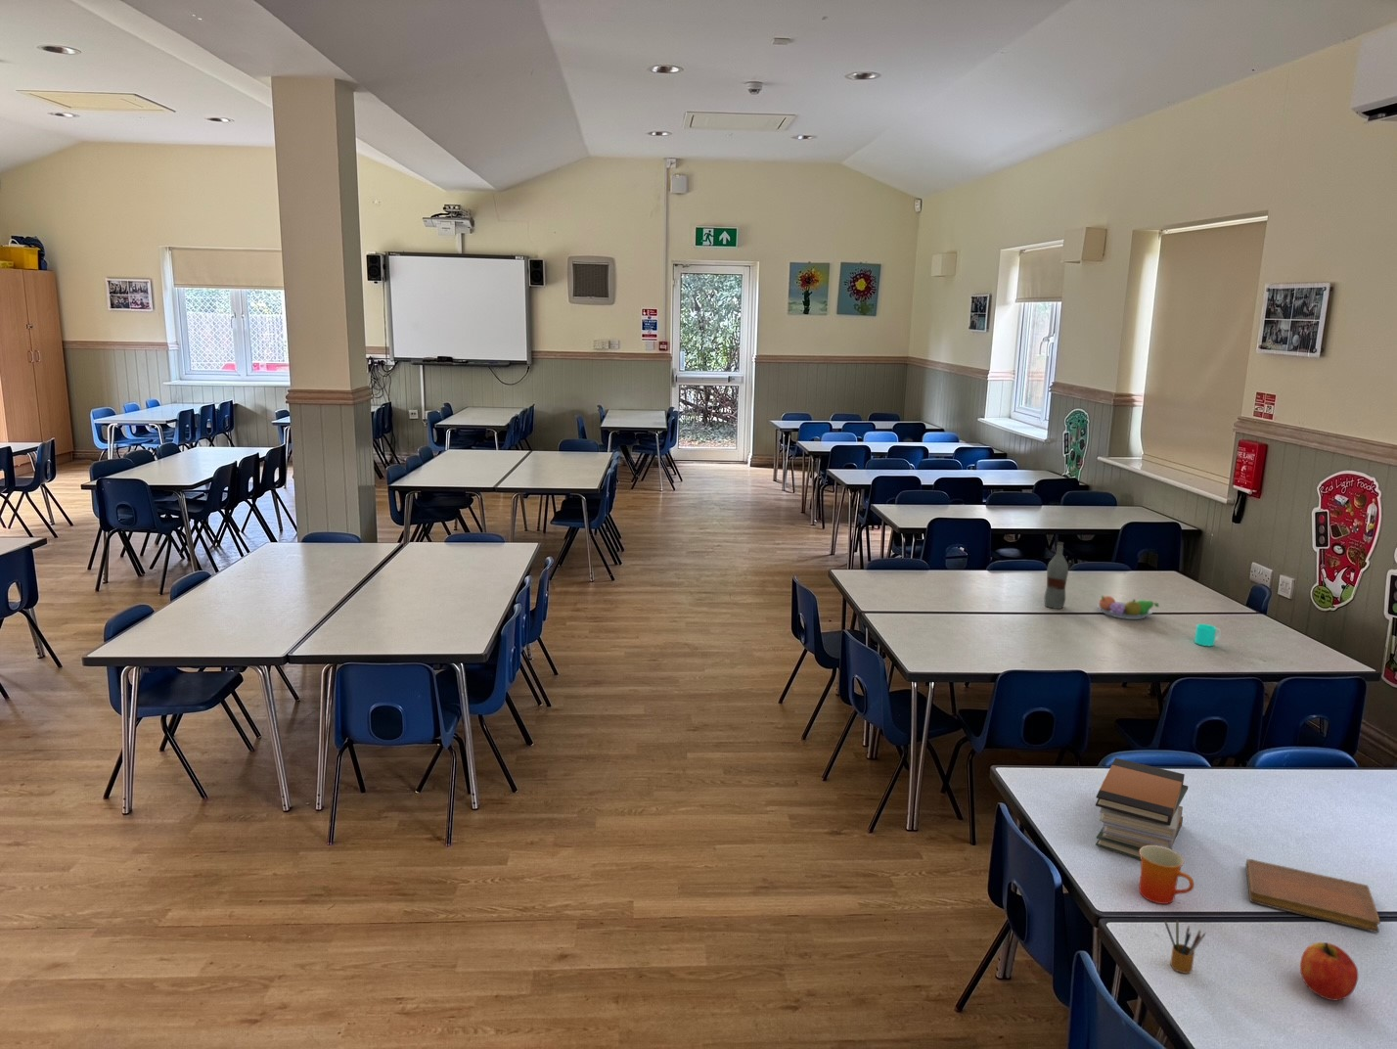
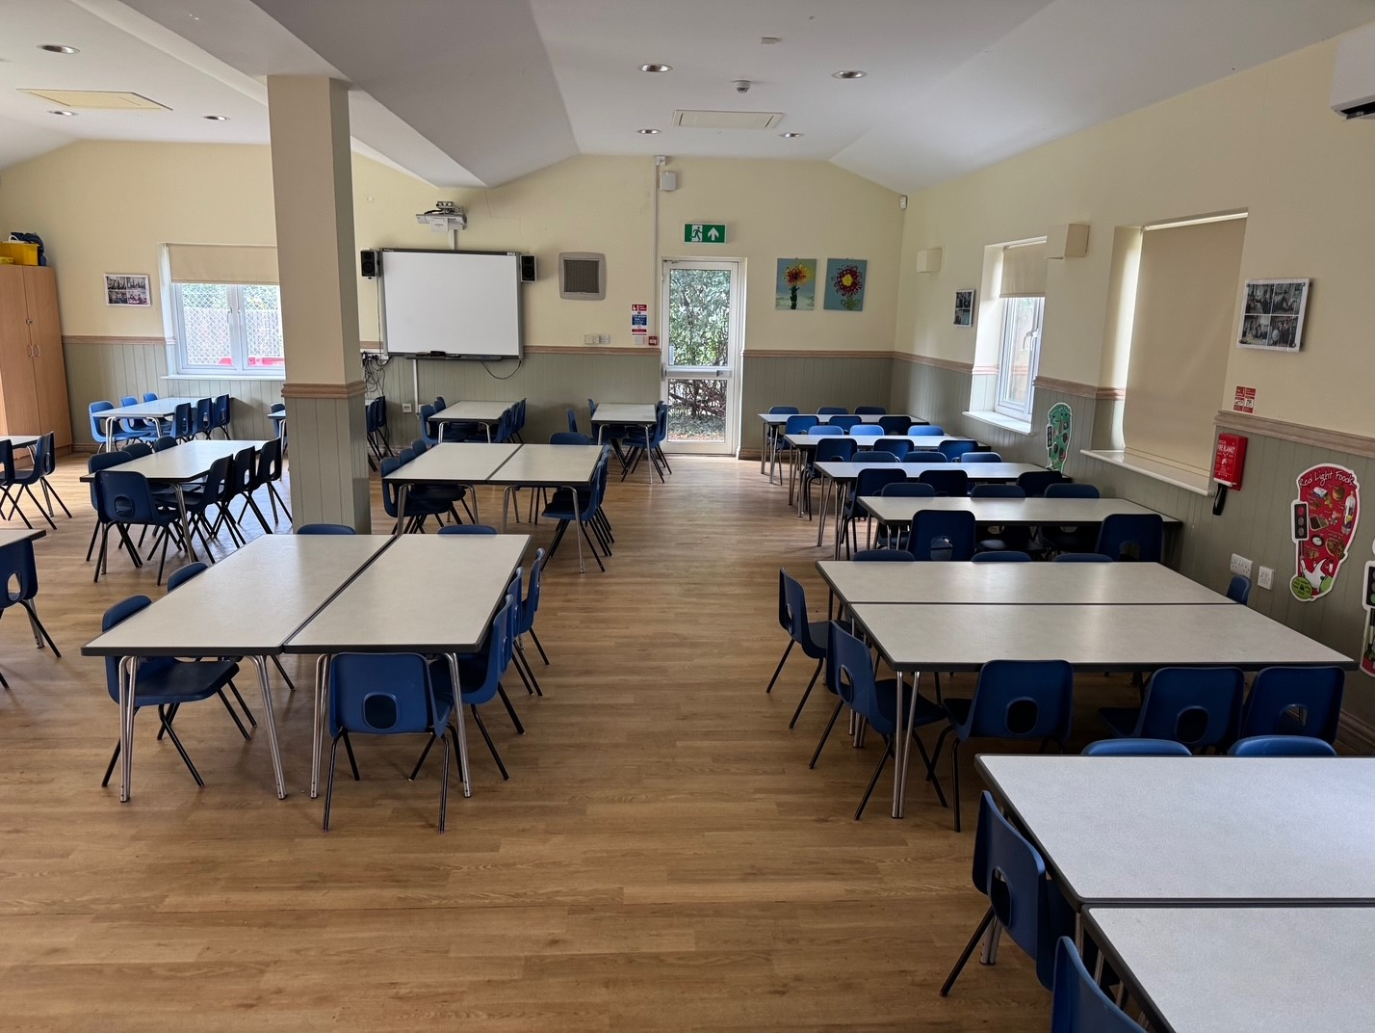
- fruit bowl [1096,595,1160,620]
- cup [1193,624,1222,647]
- pencil box [1163,918,1206,975]
- apple [1299,941,1358,1002]
- mug [1138,845,1194,905]
- notebook [1244,858,1382,933]
- book stack [1095,757,1189,861]
- bottle [1043,541,1070,609]
